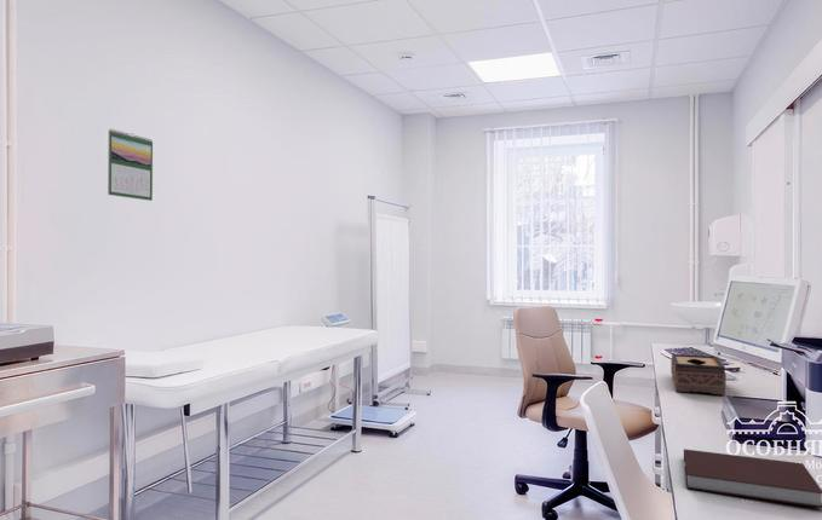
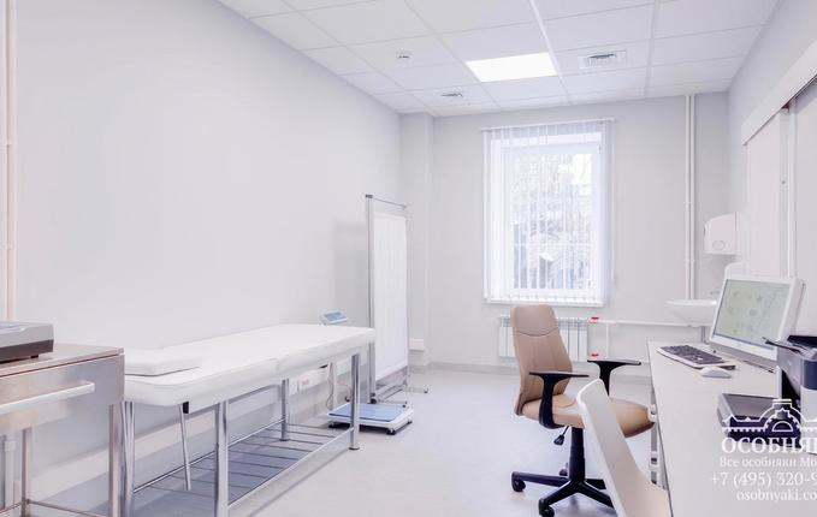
- notebook [683,447,822,509]
- tissue box [669,353,728,395]
- calendar [107,128,154,202]
